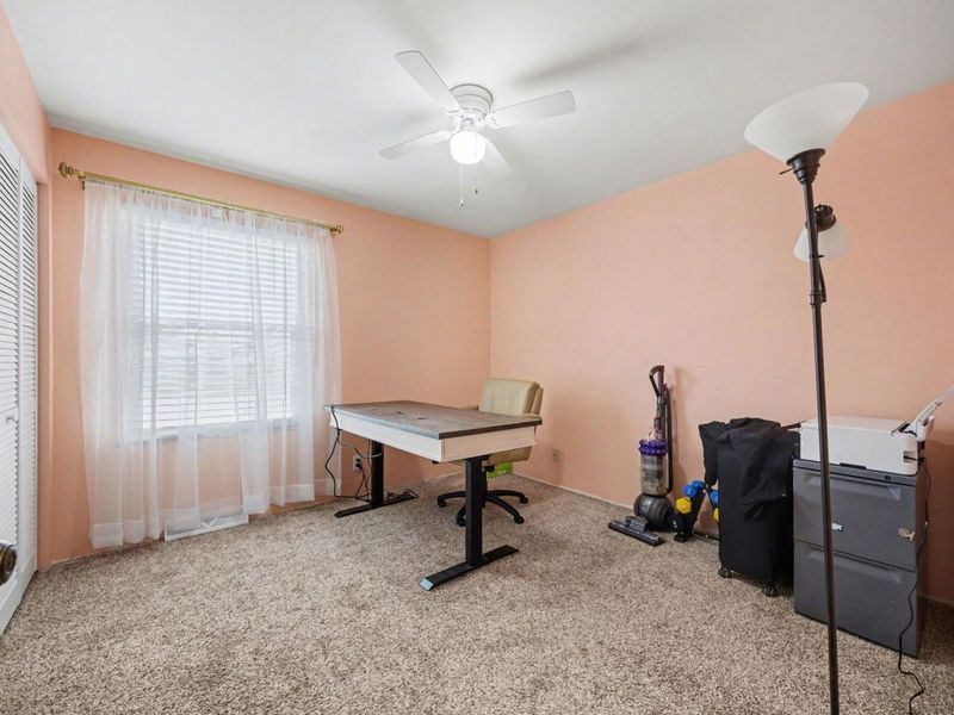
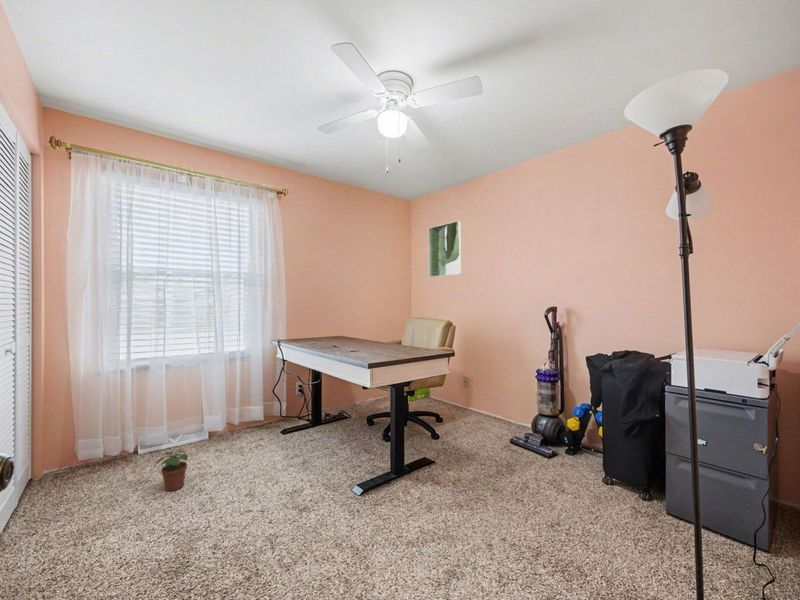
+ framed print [428,220,463,278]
+ potted plant [154,449,189,492]
